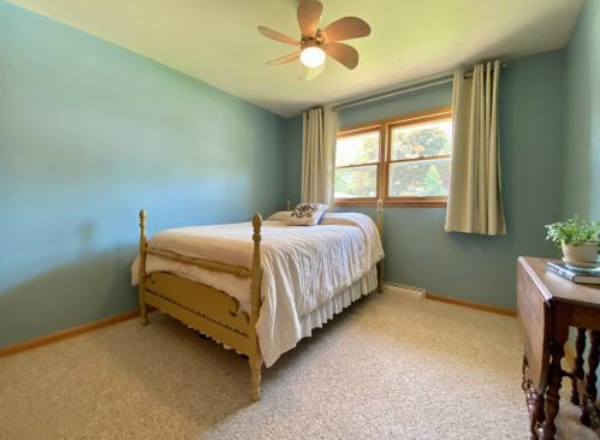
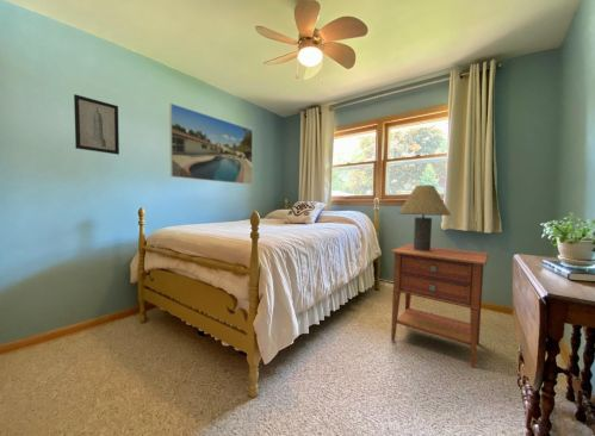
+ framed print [168,102,254,186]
+ table lamp [397,183,452,251]
+ wall art [73,93,120,155]
+ nightstand [390,243,489,369]
